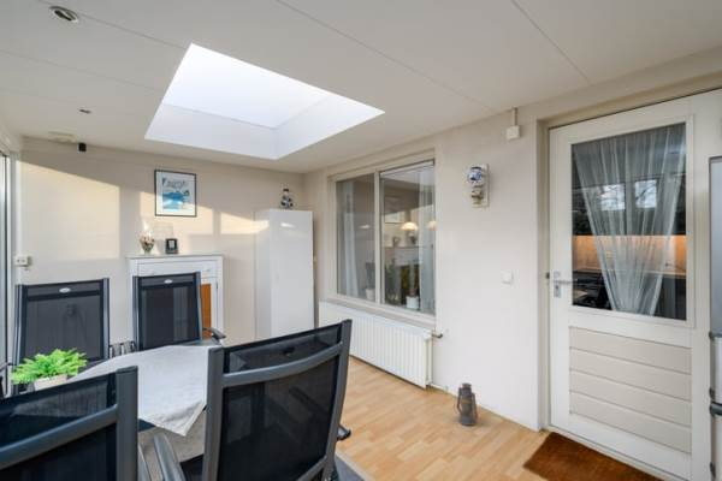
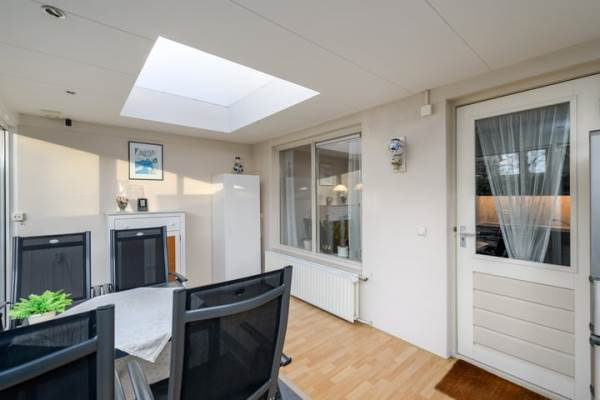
- lantern [452,382,479,427]
